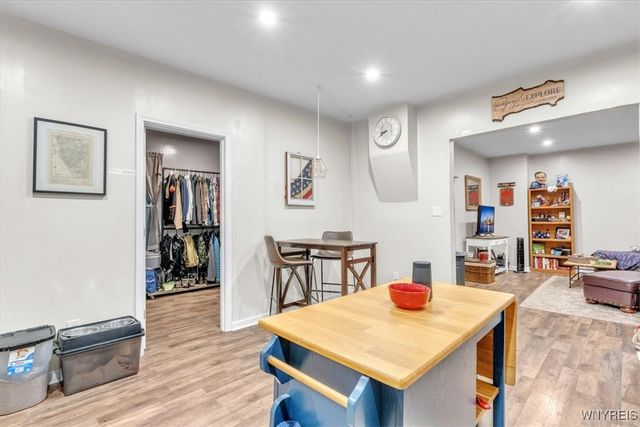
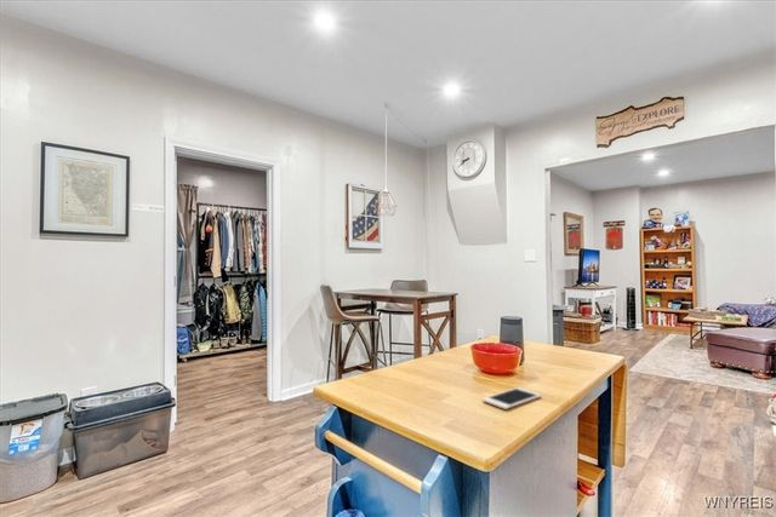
+ cell phone [481,386,542,410]
